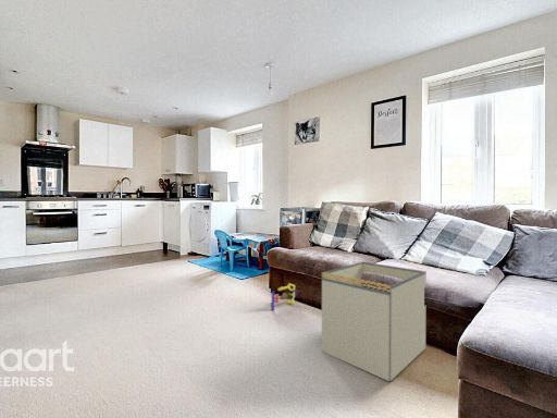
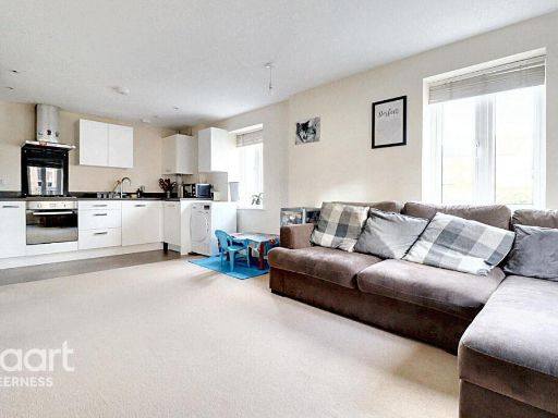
- stacking toy [270,282,298,311]
- storage bin [321,260,428,382]
